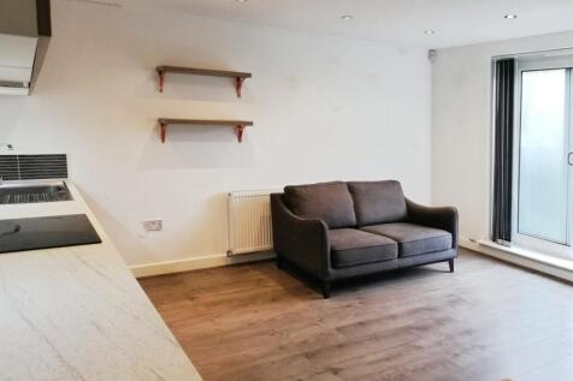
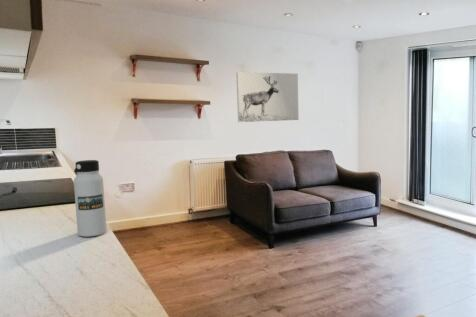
+ water bottle [73,159,108,238]
+ wall art [235,71,300,123]
